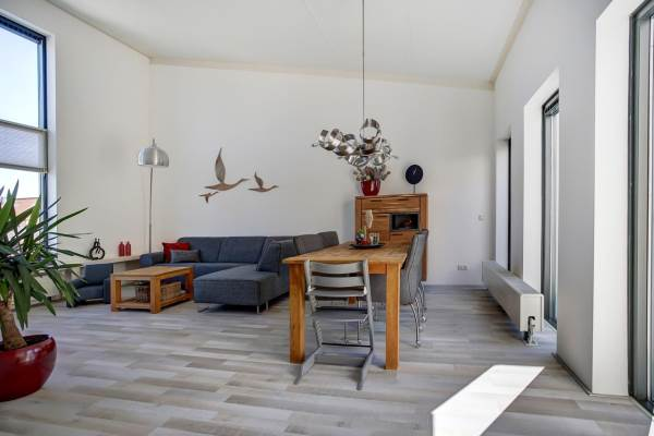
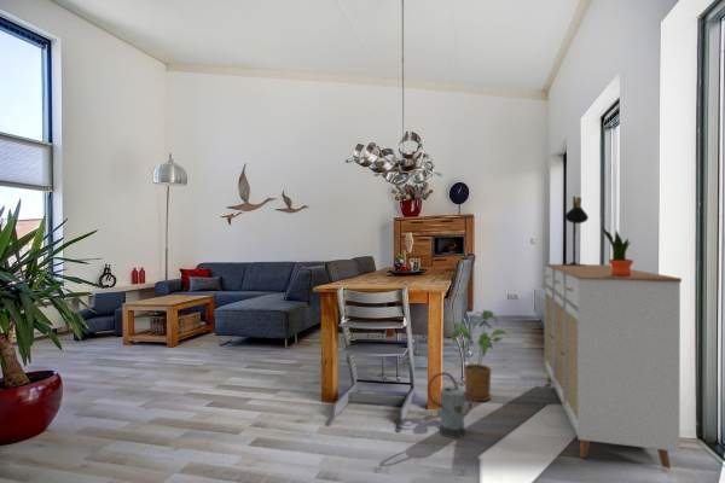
+ watering can [427,371,476,440]
+ potted plant [601,226,634,277]
+ sideboard [544,263,683,470]
+ table lamp [562,196,590,266]
+ house plant [451,309,511,402]
